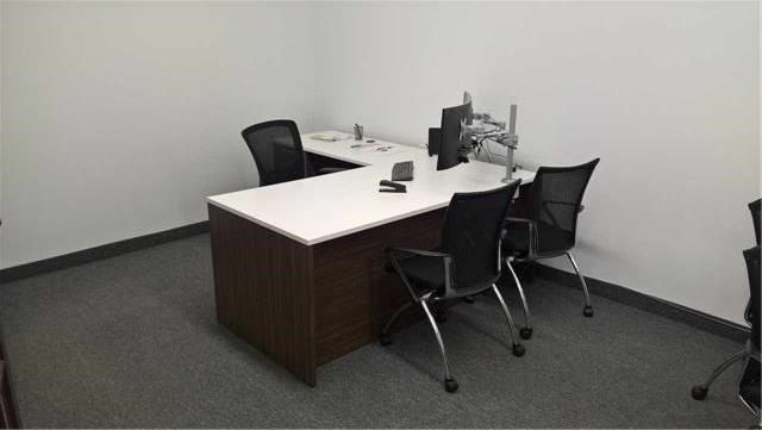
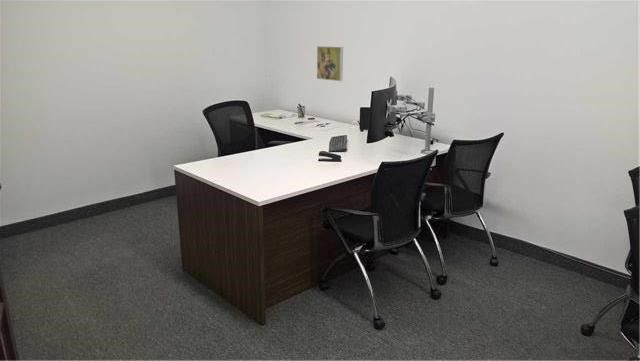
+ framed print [316,45,344,82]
